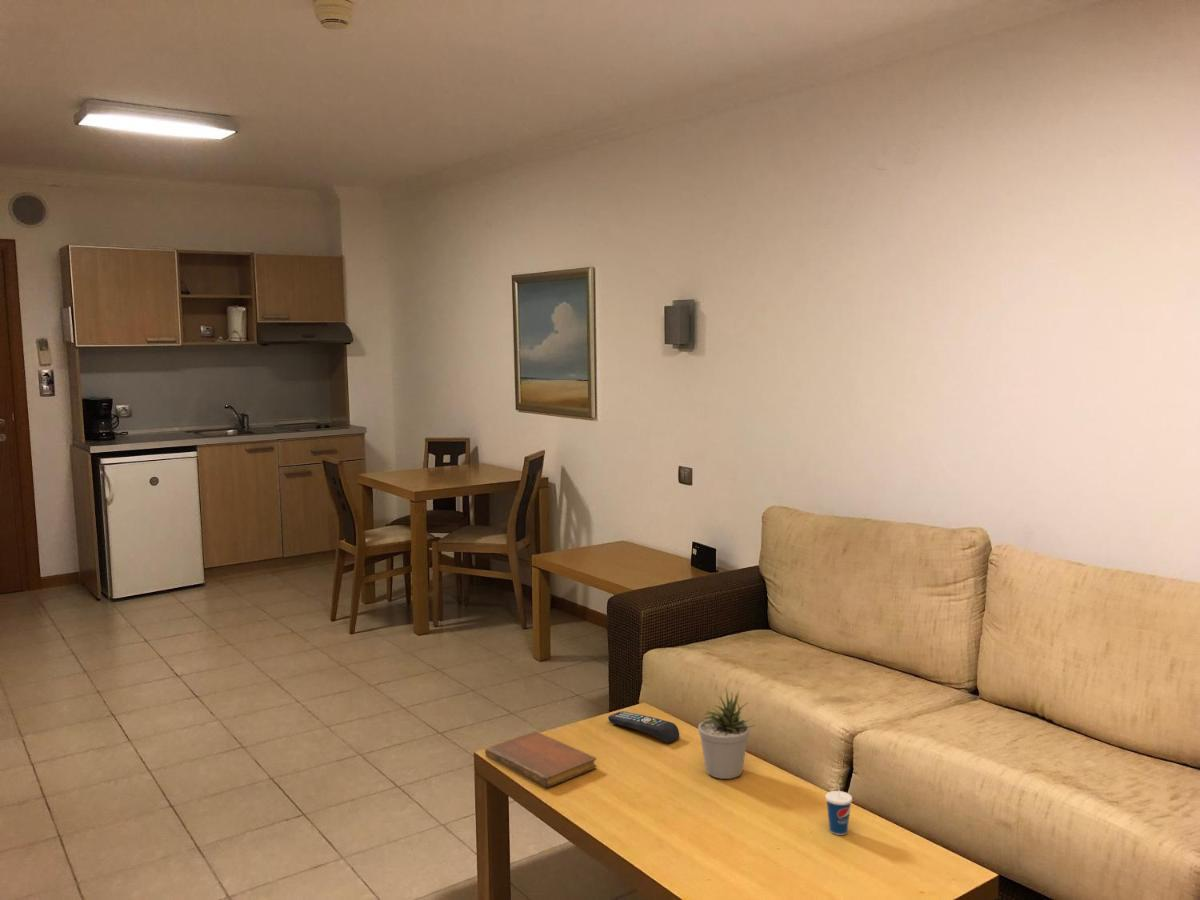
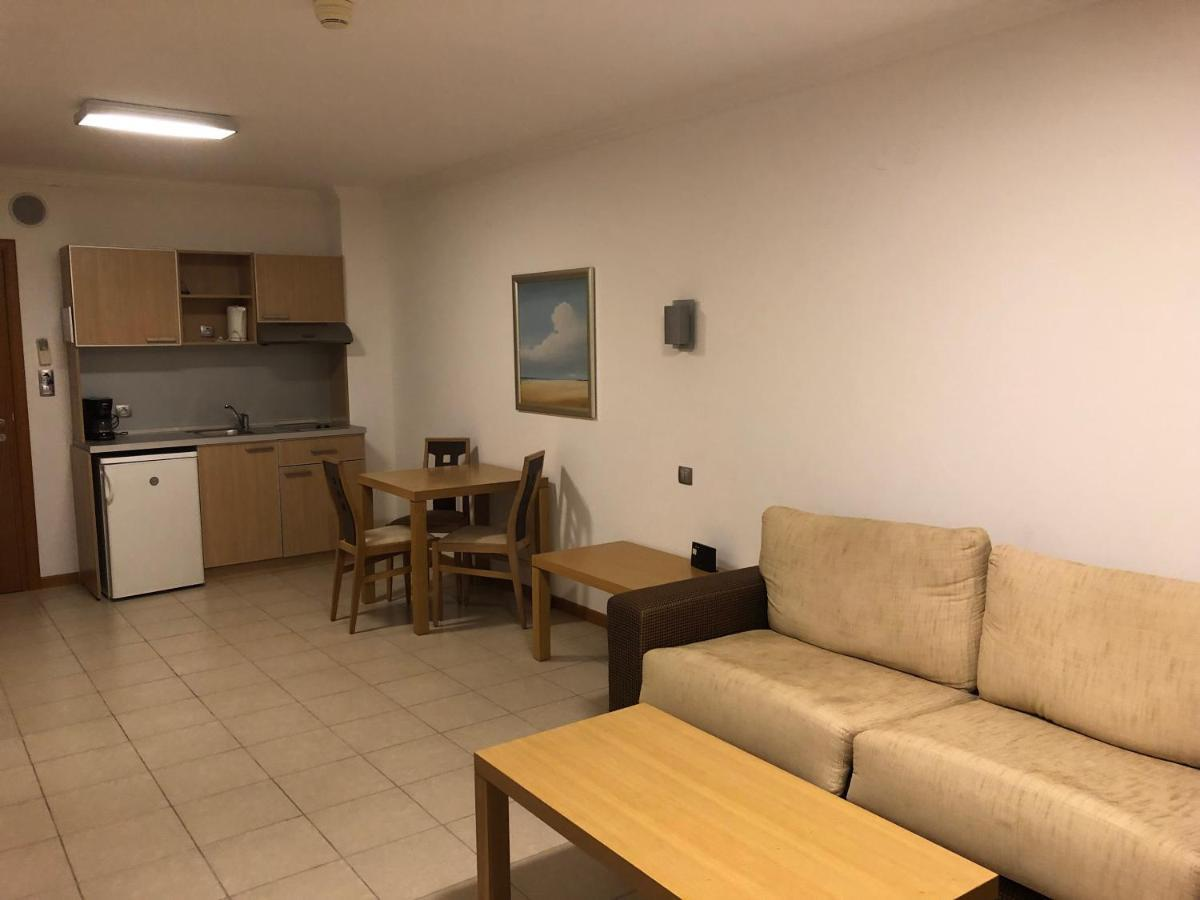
- notebook [484,731,597,788]
- cup [824,777,853,836]
- remote control [607,710,680,744]
- potted plant [697,688,756,780]
